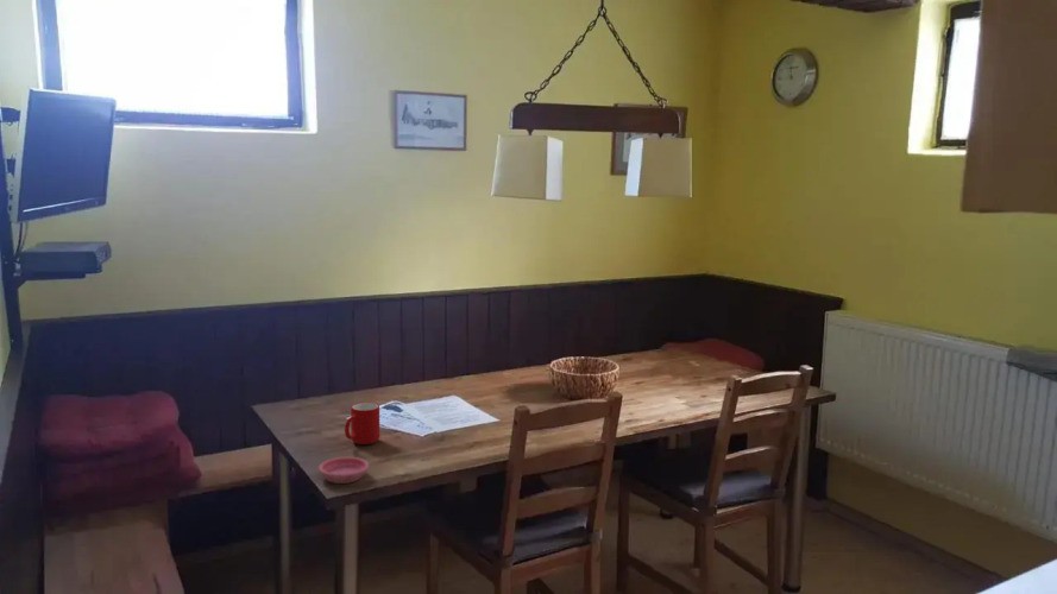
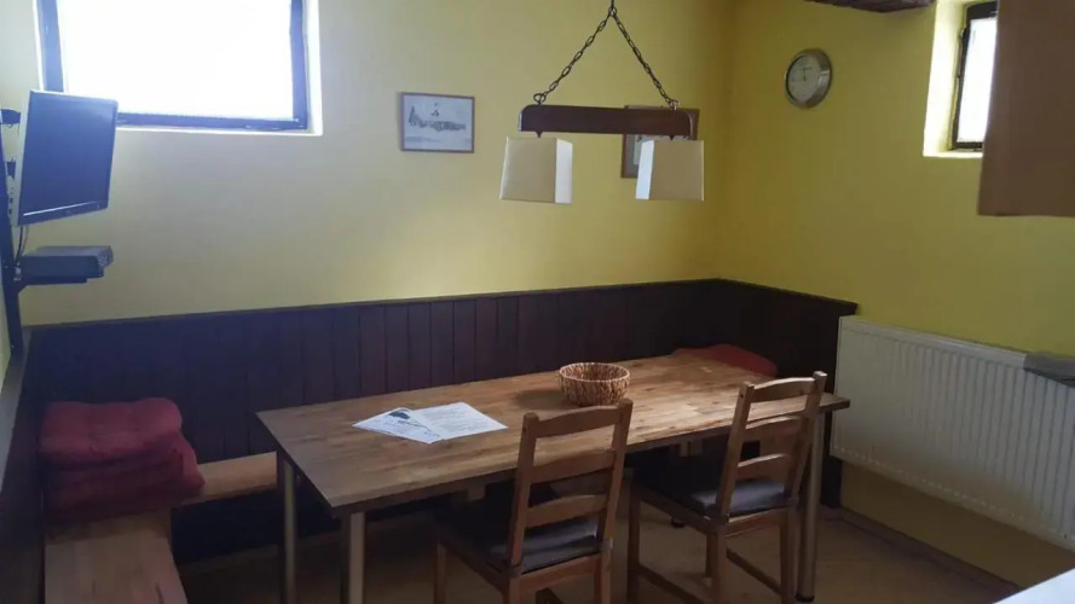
- cup [344,402,380,446]
- saucer [317,456,370,485]
